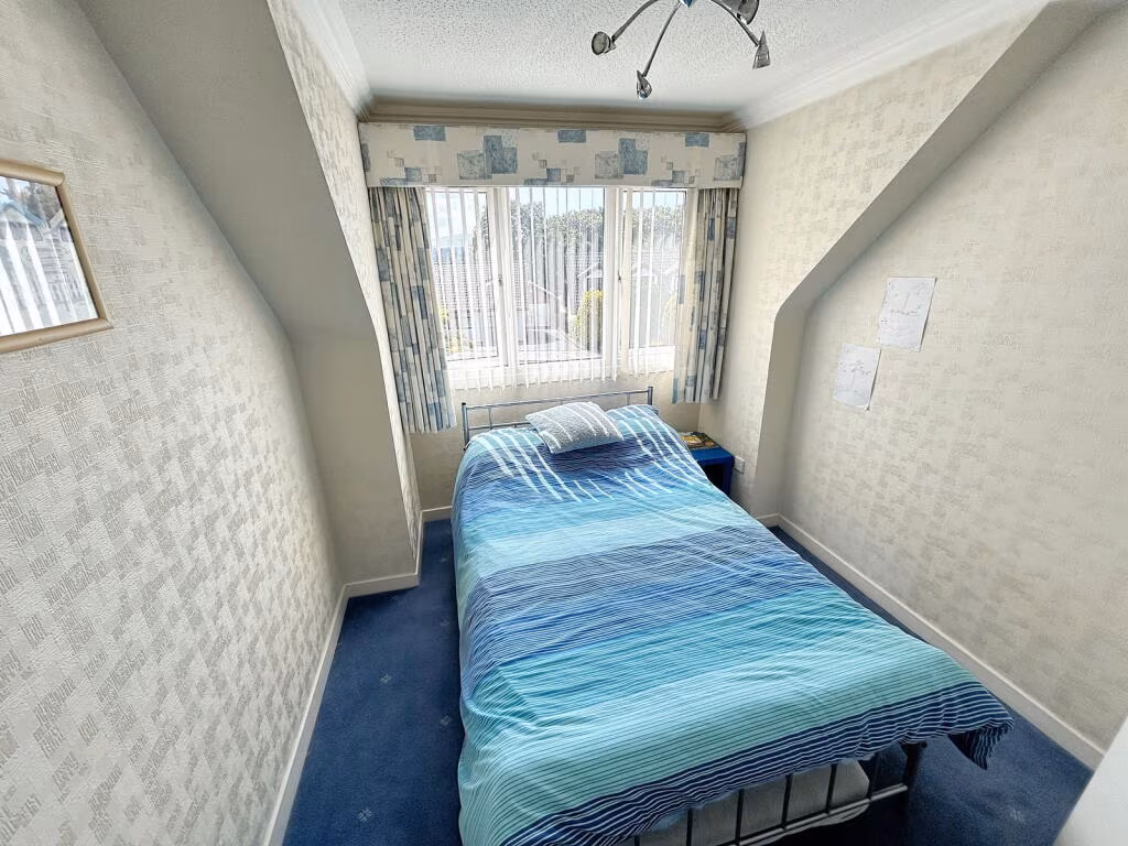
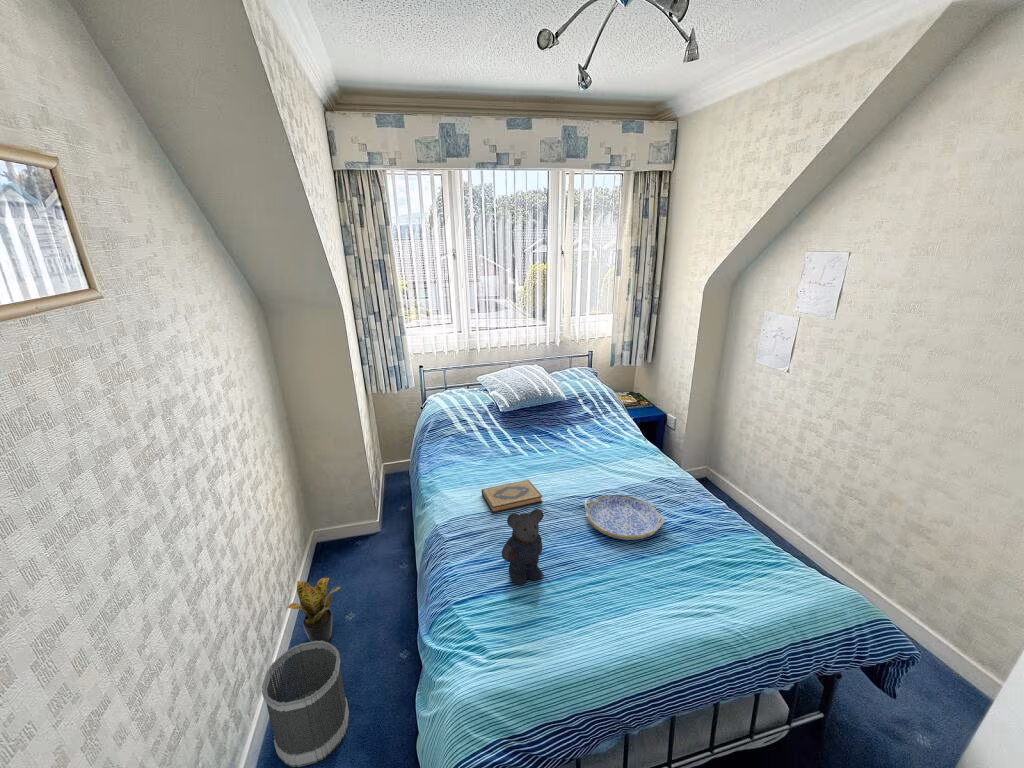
+ serving tray [584,494,665,541]
+ hardback book [481,479,543,514]
+ bear [500,508,545,586]
+ potted plant [286,577,342,642]
+ wastebasket [261,640,350,768]
